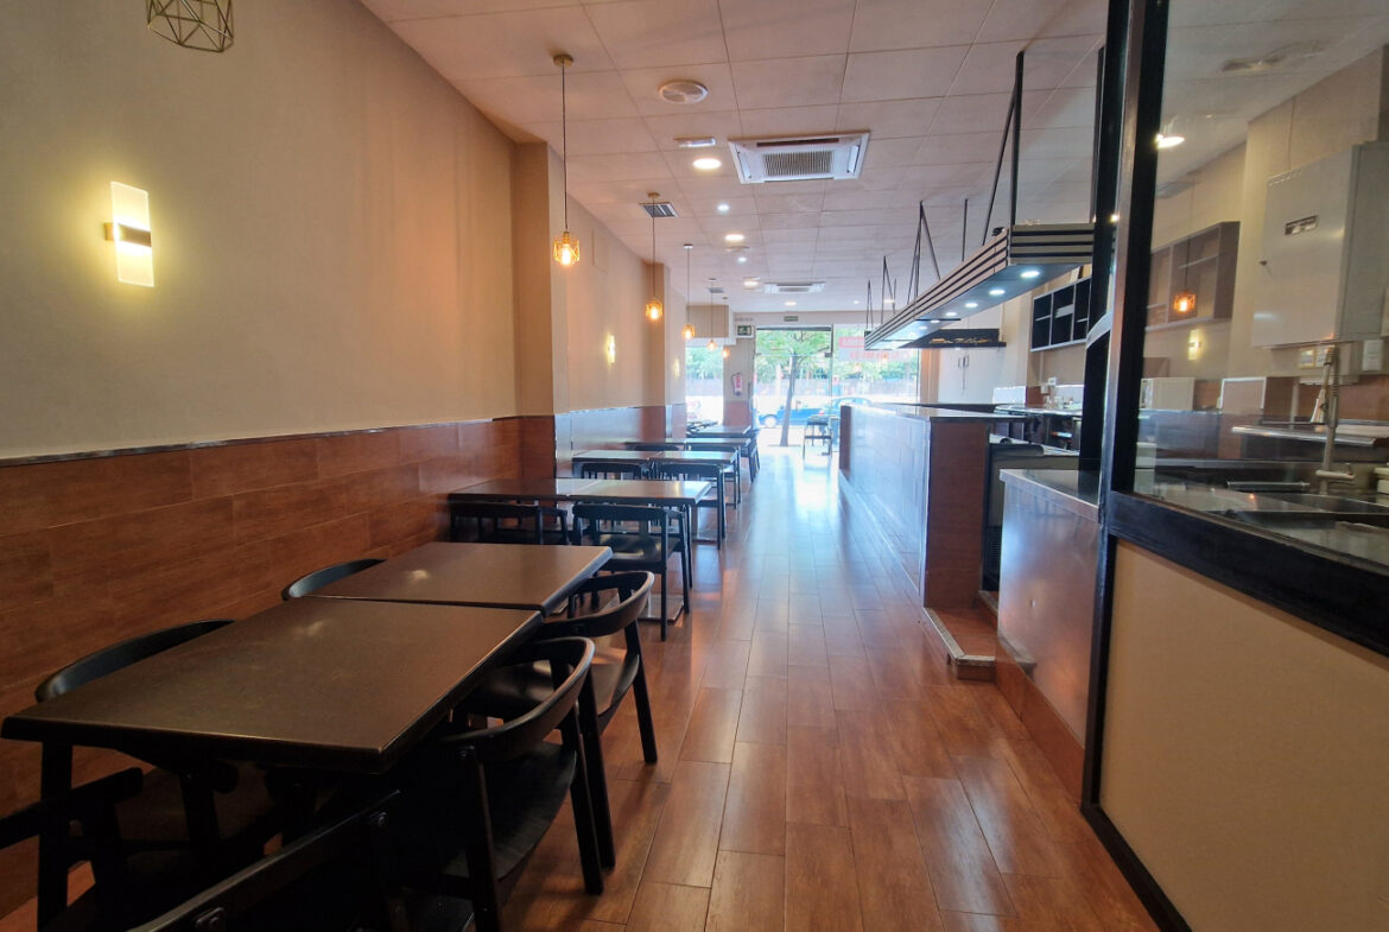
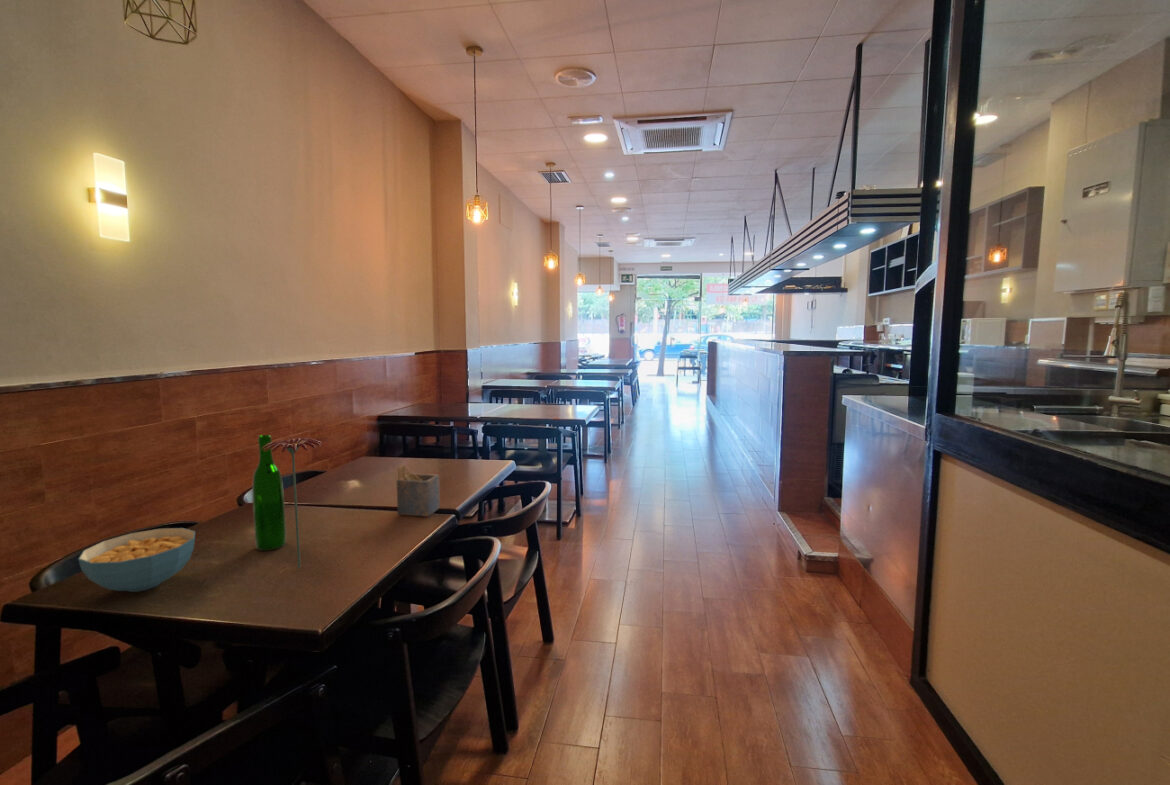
+ napkin holder [396,463,441,517]
+ cereal bowl [77,527,196,593]
+ flower [262,437,323,569]
+ wine bottle [251,434,287,552]
